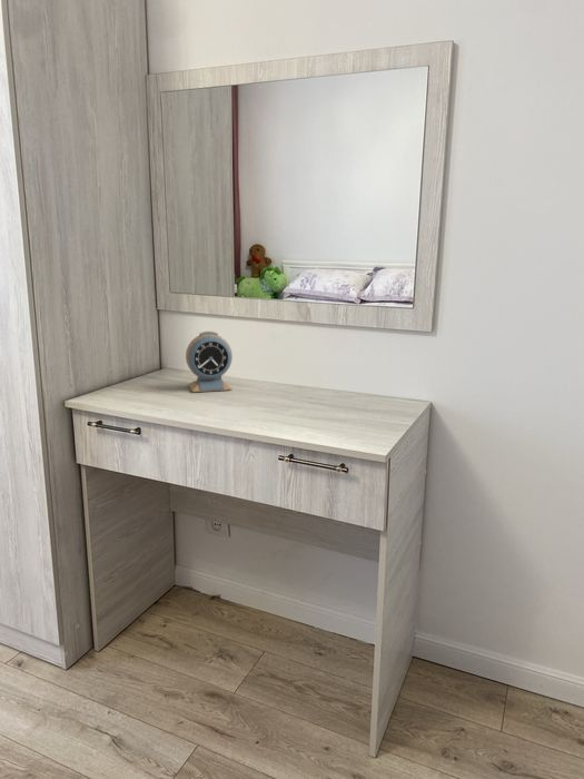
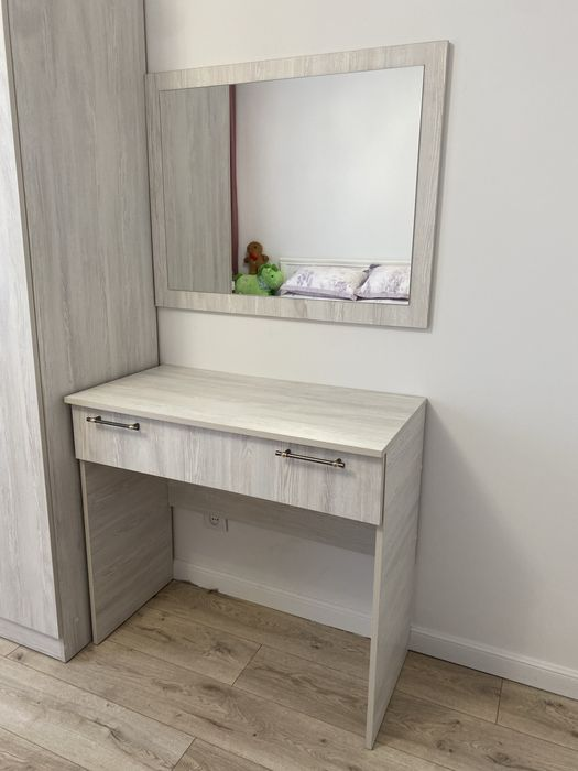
- alarm clock [185,331,234,393]
